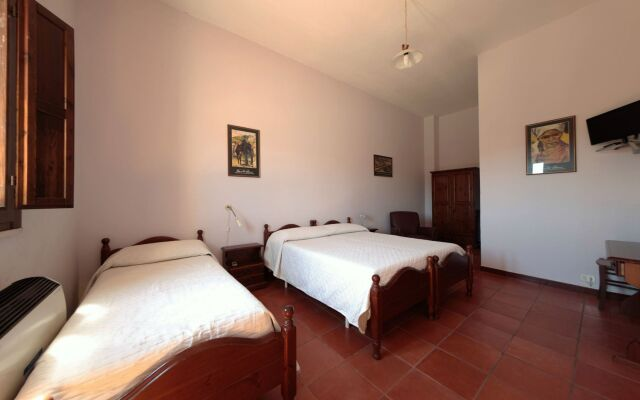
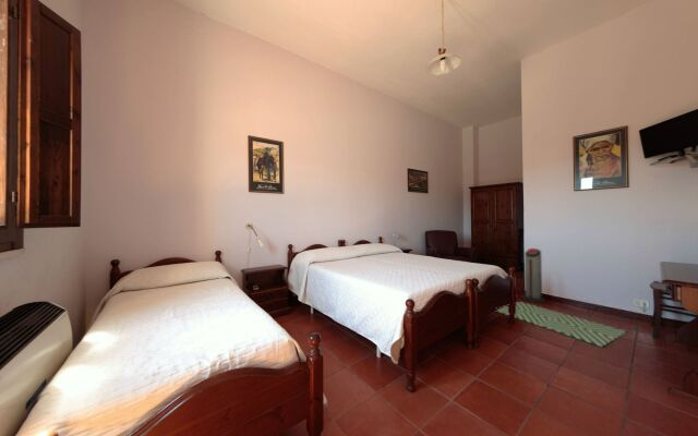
+ air purifier [521,247,546,304]
+ rug [496,301,628,348]
